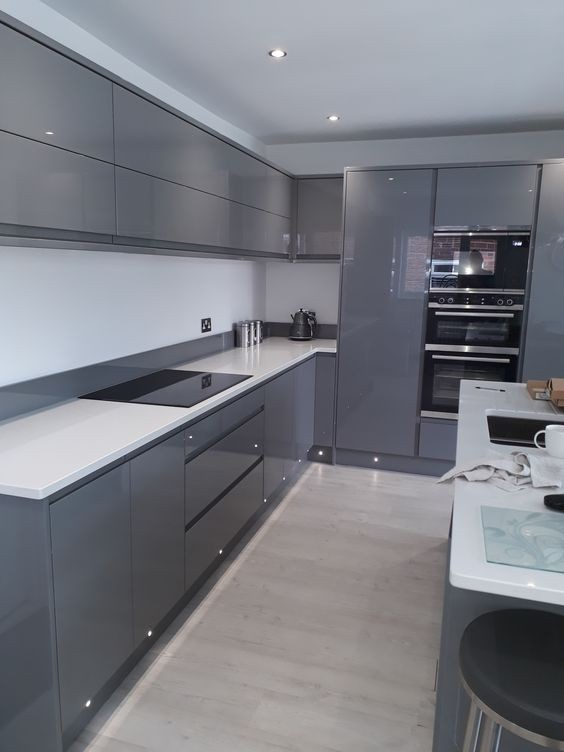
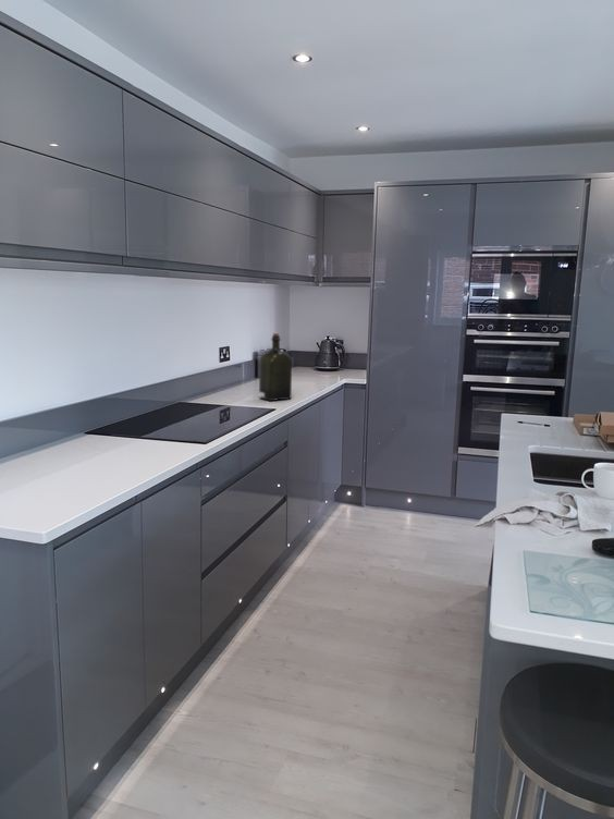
+ liquor [258,332,293,402]
